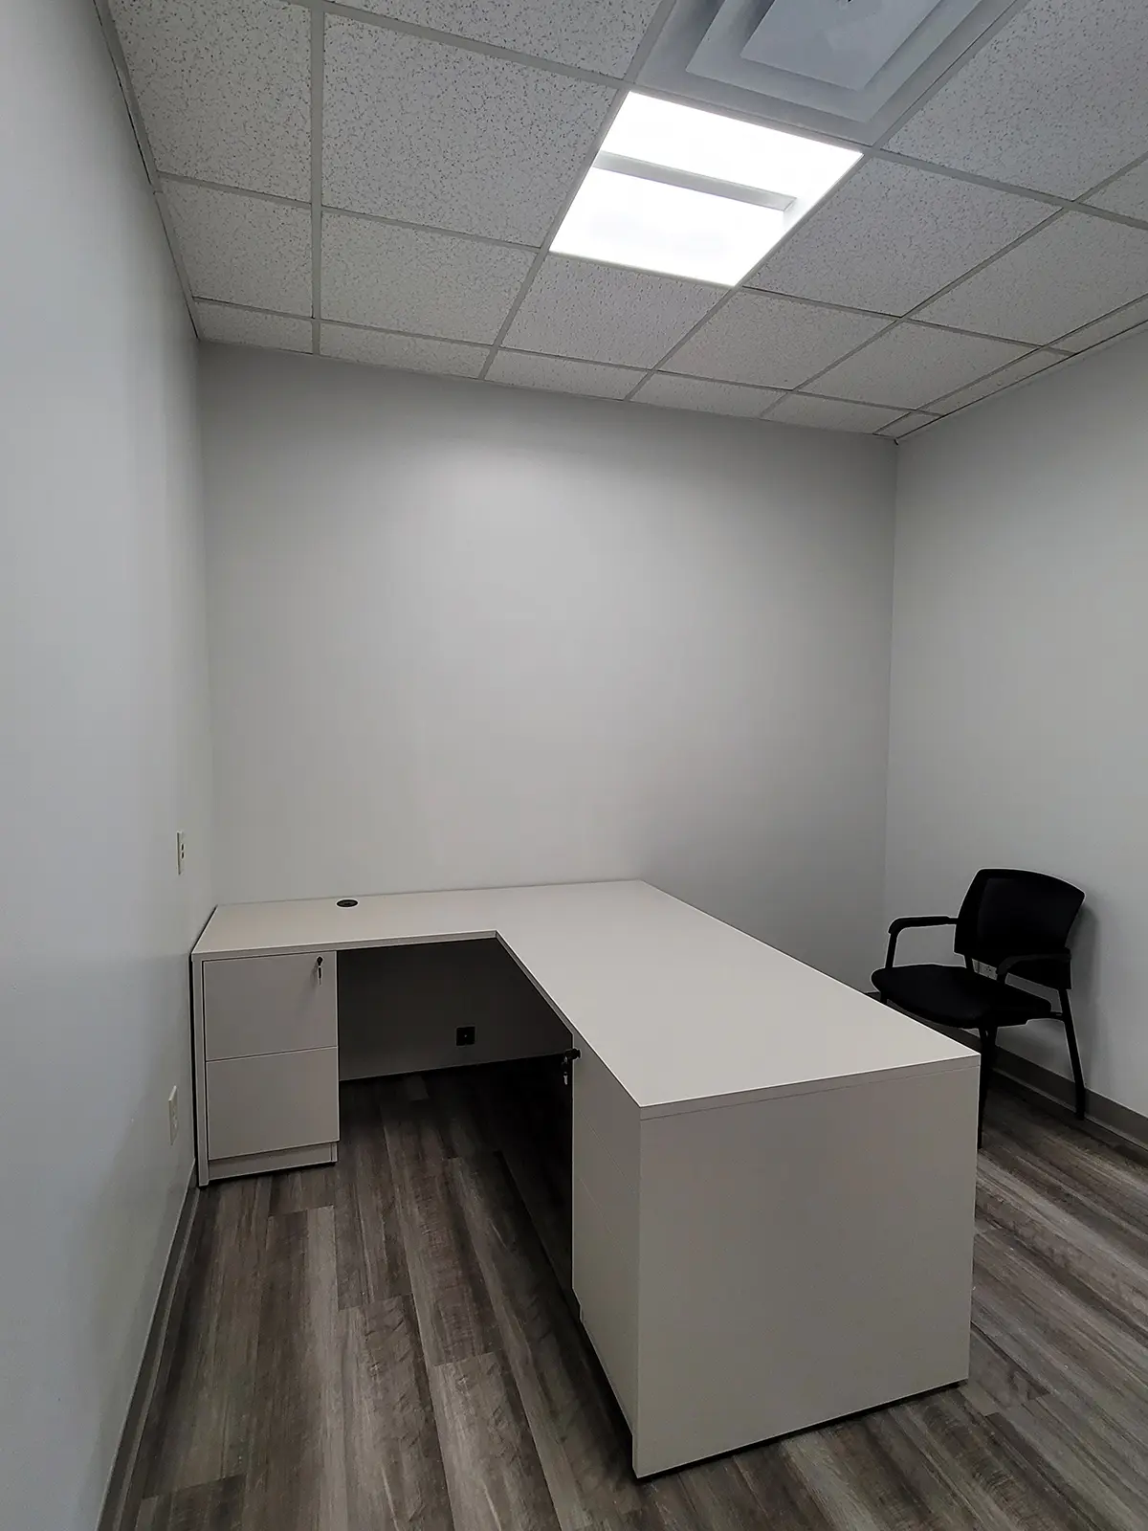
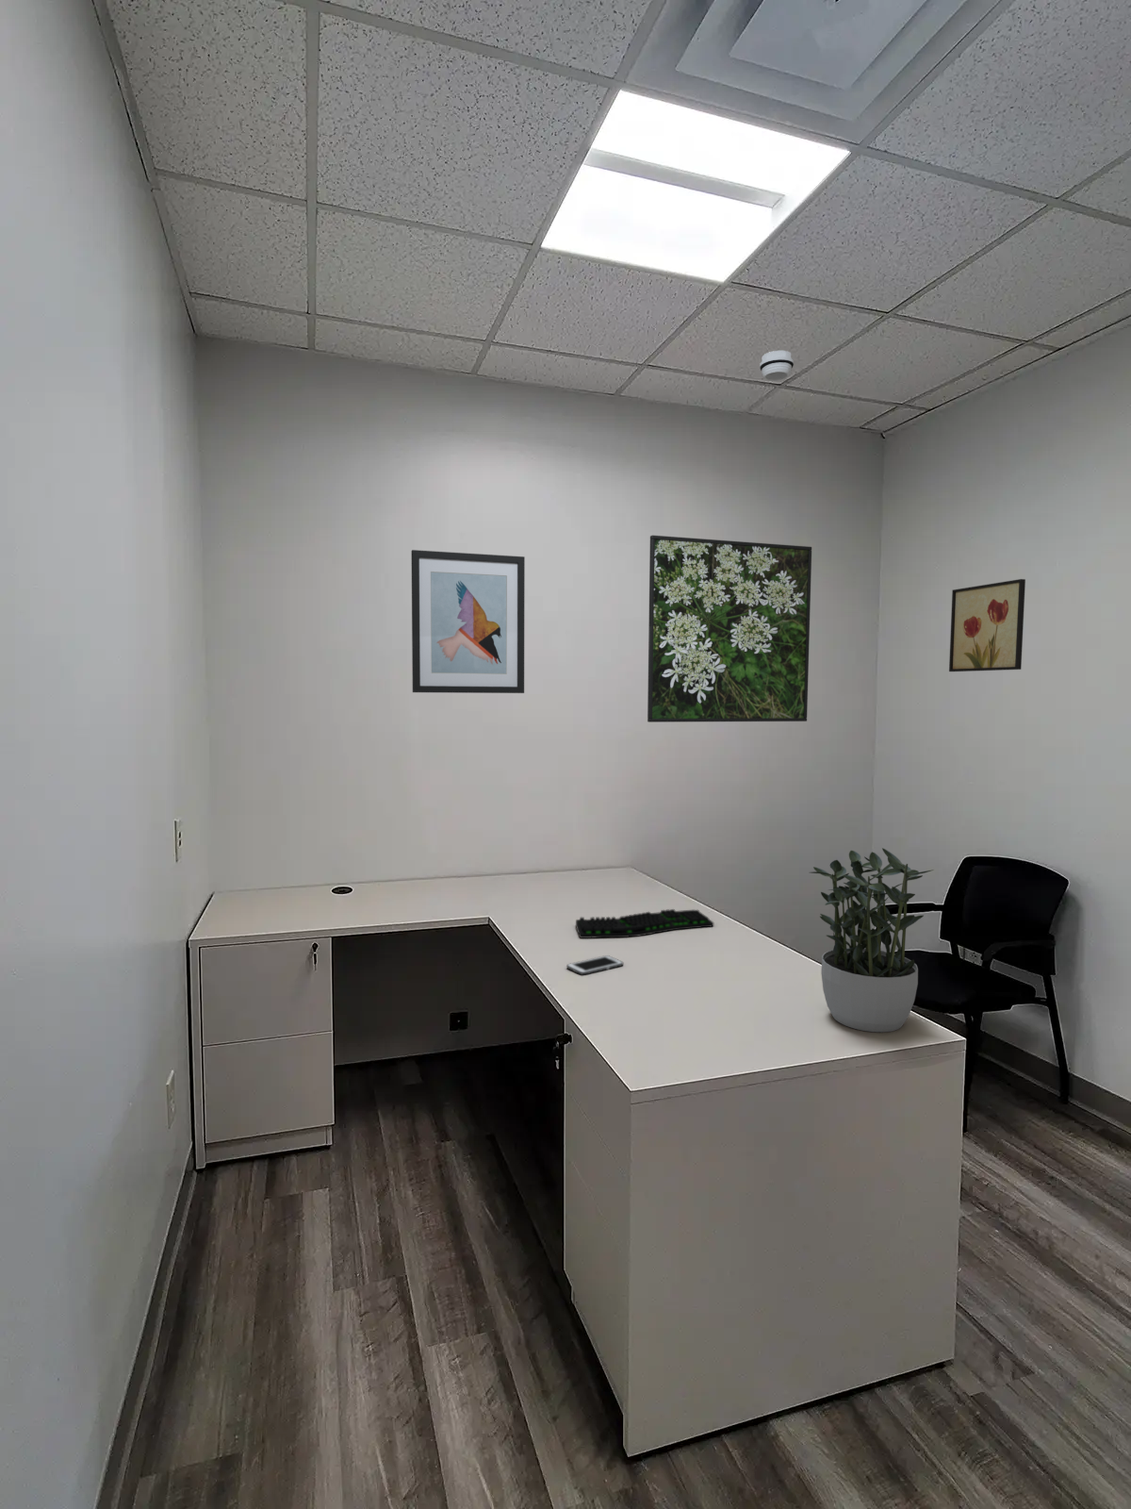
+ cell phone [566,954,624,977]
+ keyboard [575,908,714,940]
+ potted plant [809,847,935,1033]
+ wall art [948,579,1026,673]
+ smoke detector [759,349,795,381]
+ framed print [646,535,813,724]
+ wall art [411,549,526,694]
